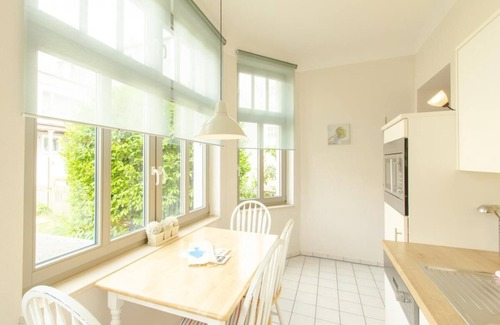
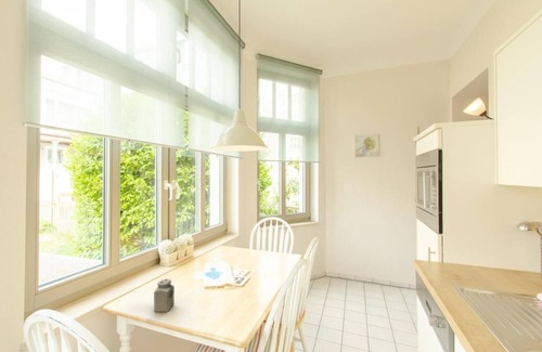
+ salt shaker [153,278,176,313]
